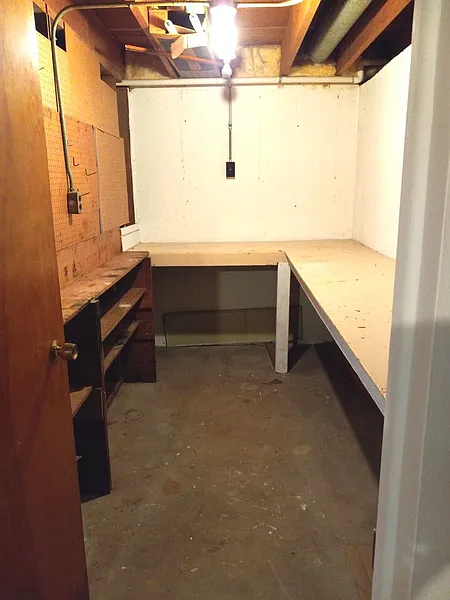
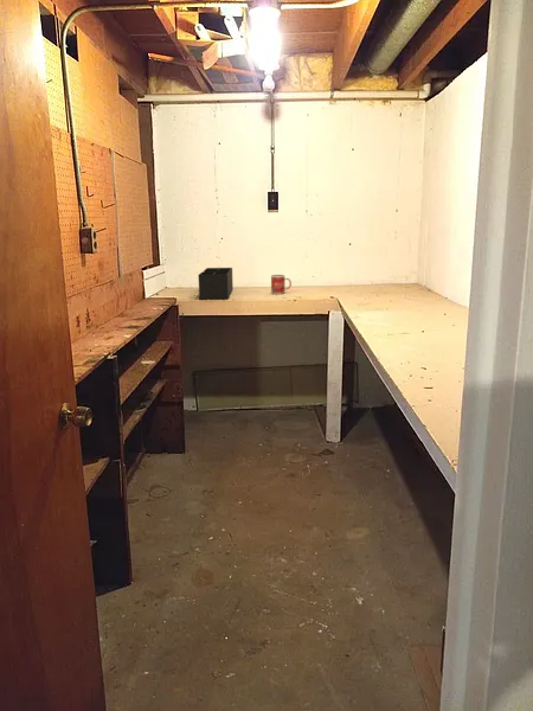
+ mug [270,274,293,295]
+ desk organizer [198,267,235,301]
